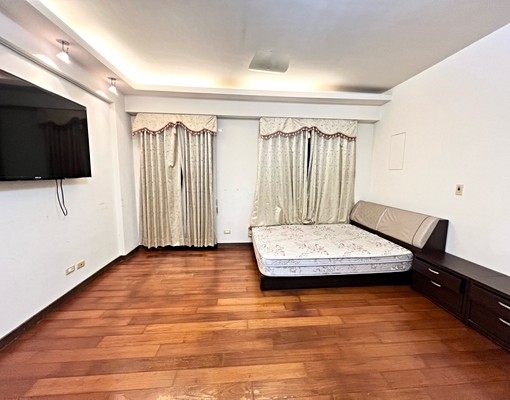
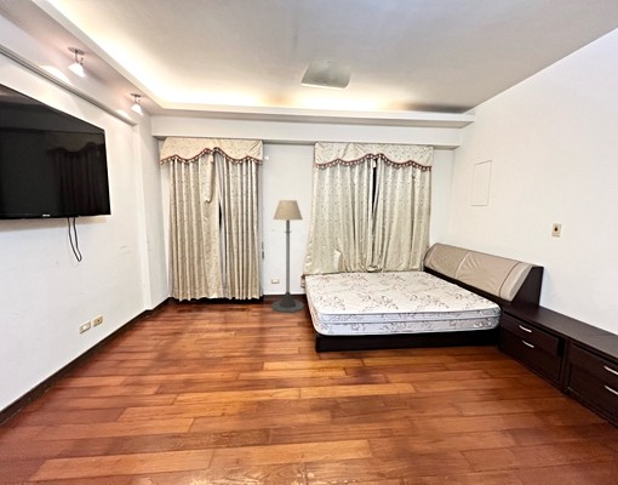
+ floor lamp [270,199,305,314]
